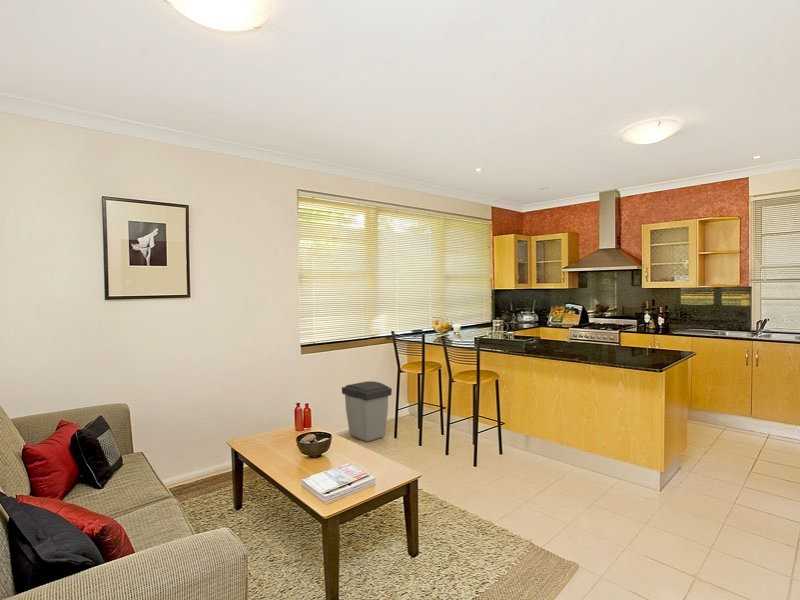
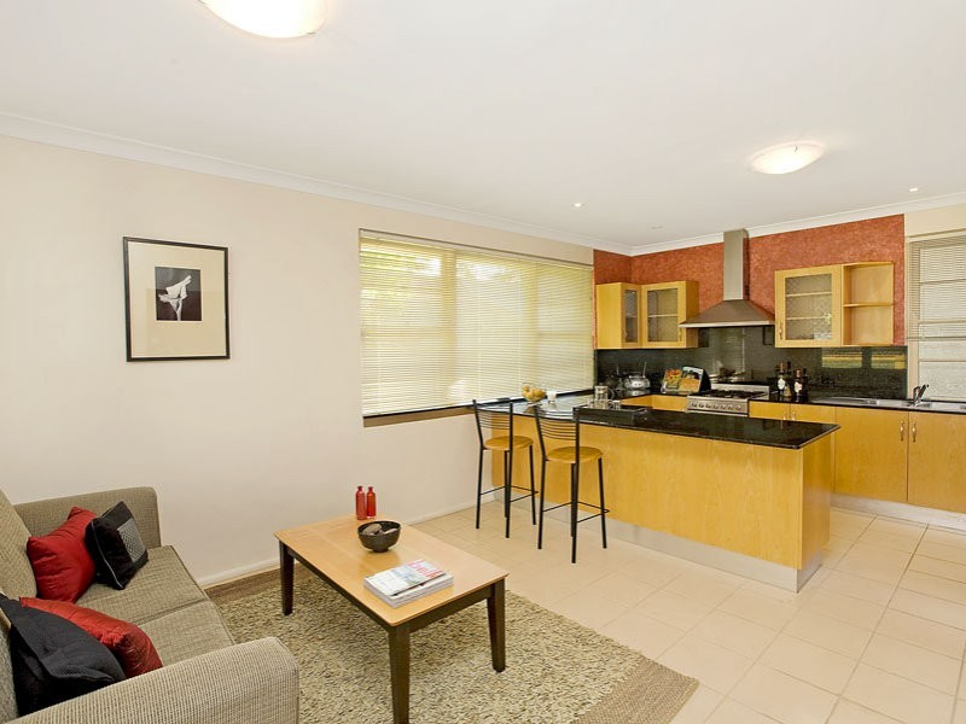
- trash can [341,380,393,443]
